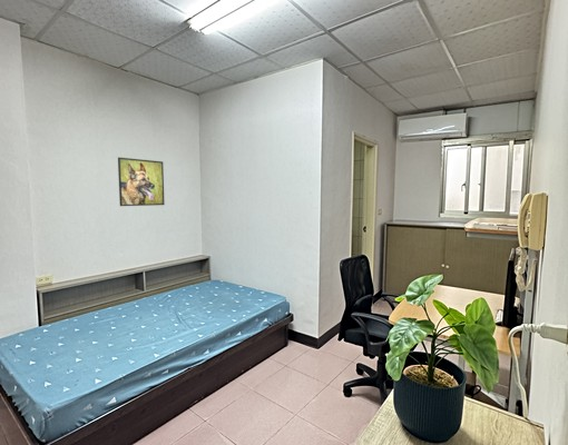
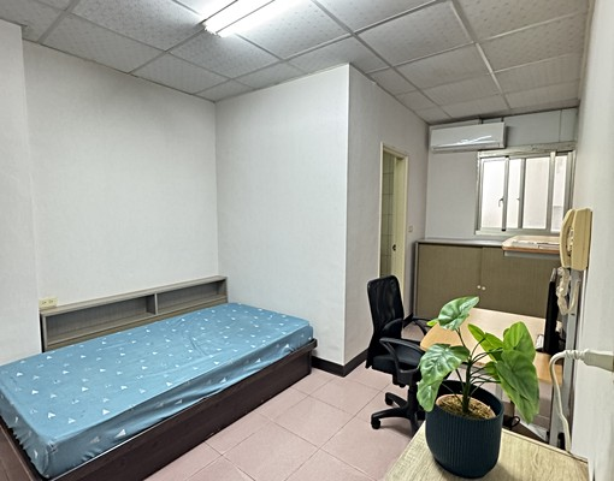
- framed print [117,156,166,207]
